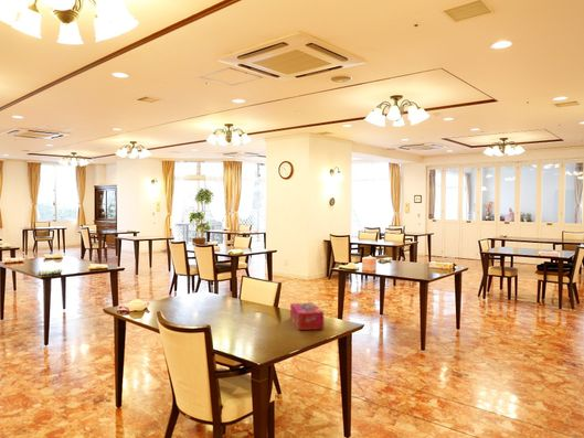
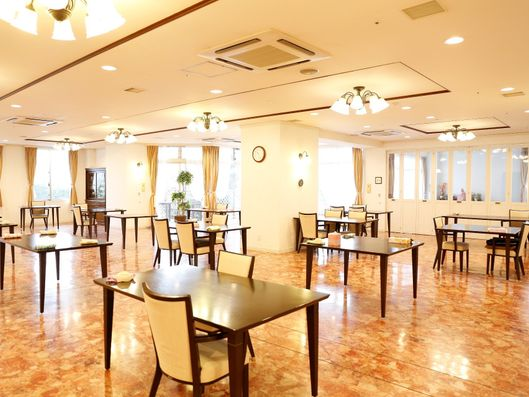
- tissue box [289,302,325,331]
